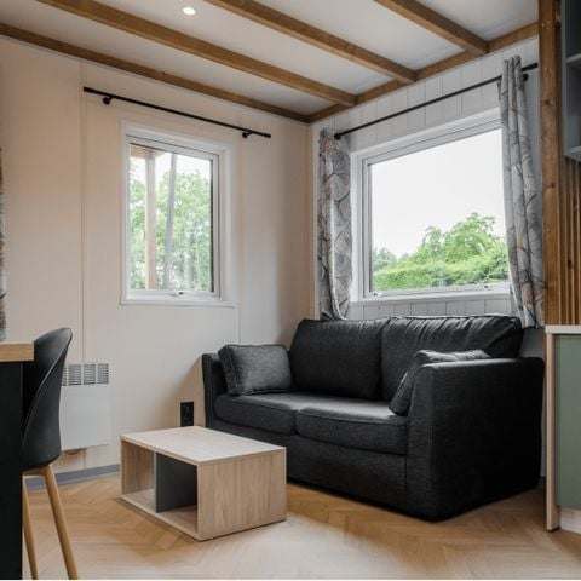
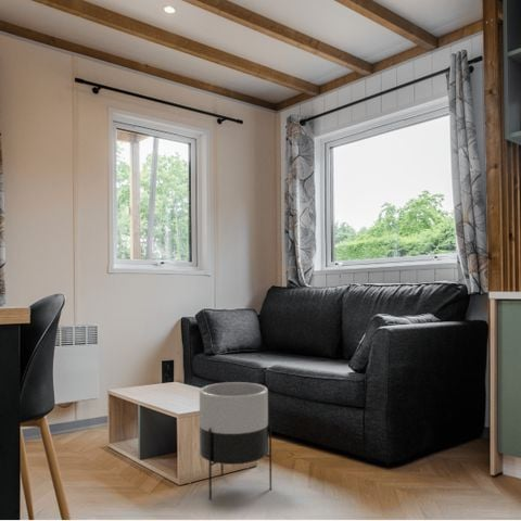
+ planter [199,381,272,500]
